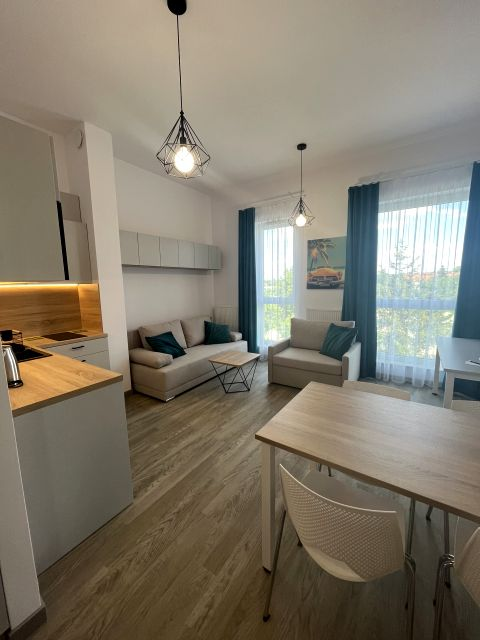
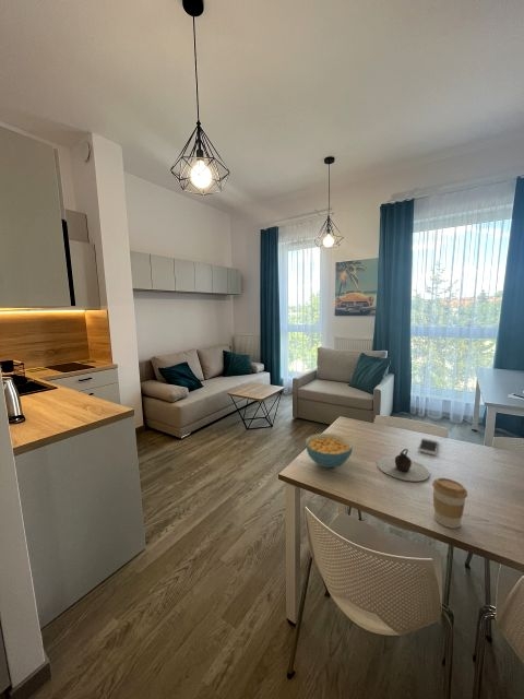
+ teapot [376,448,431,482]
+ smartphone [417,437,440,457]
+ coffee cup [431,477,468,530]
+ cereal bowl [305,433,354,469]
